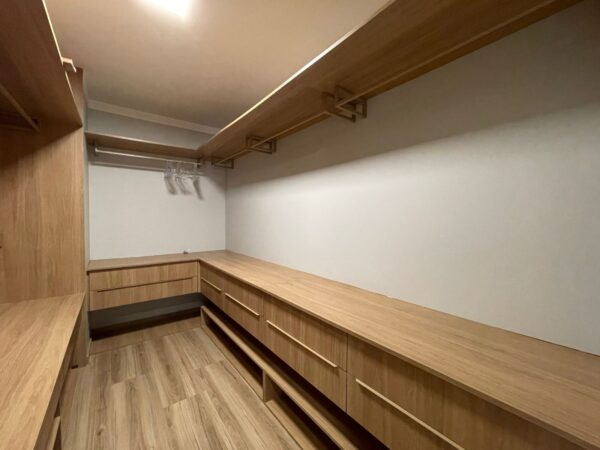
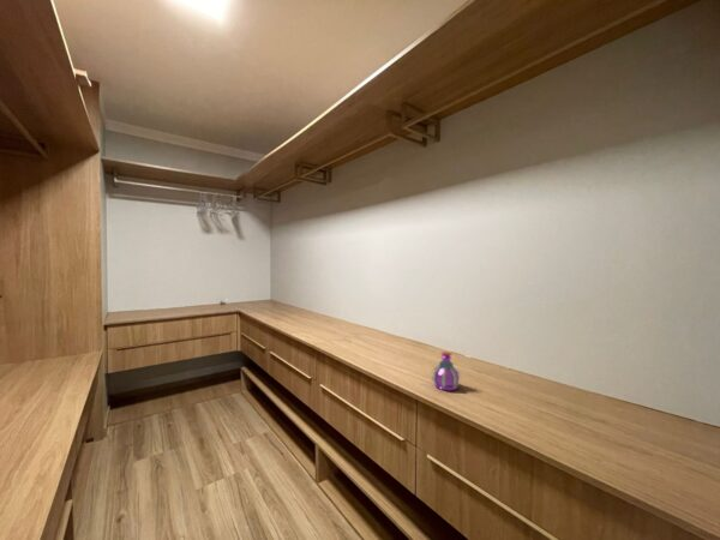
+ perfume bottle [430,350,462,391]
